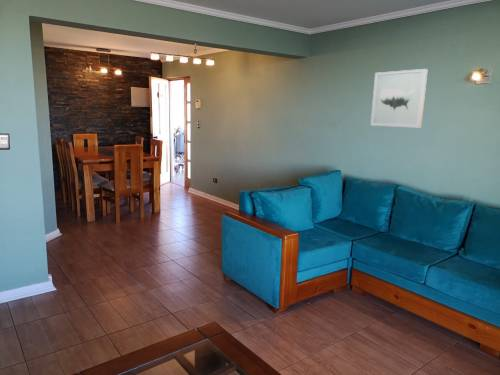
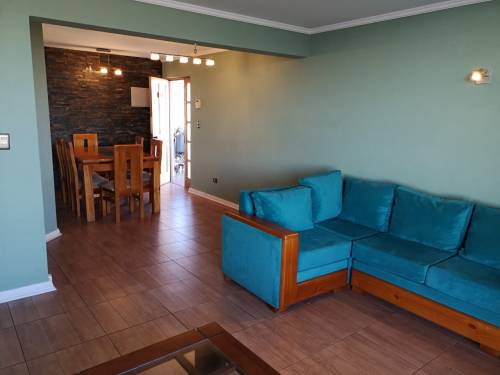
- wall art [370,68,429,128]
